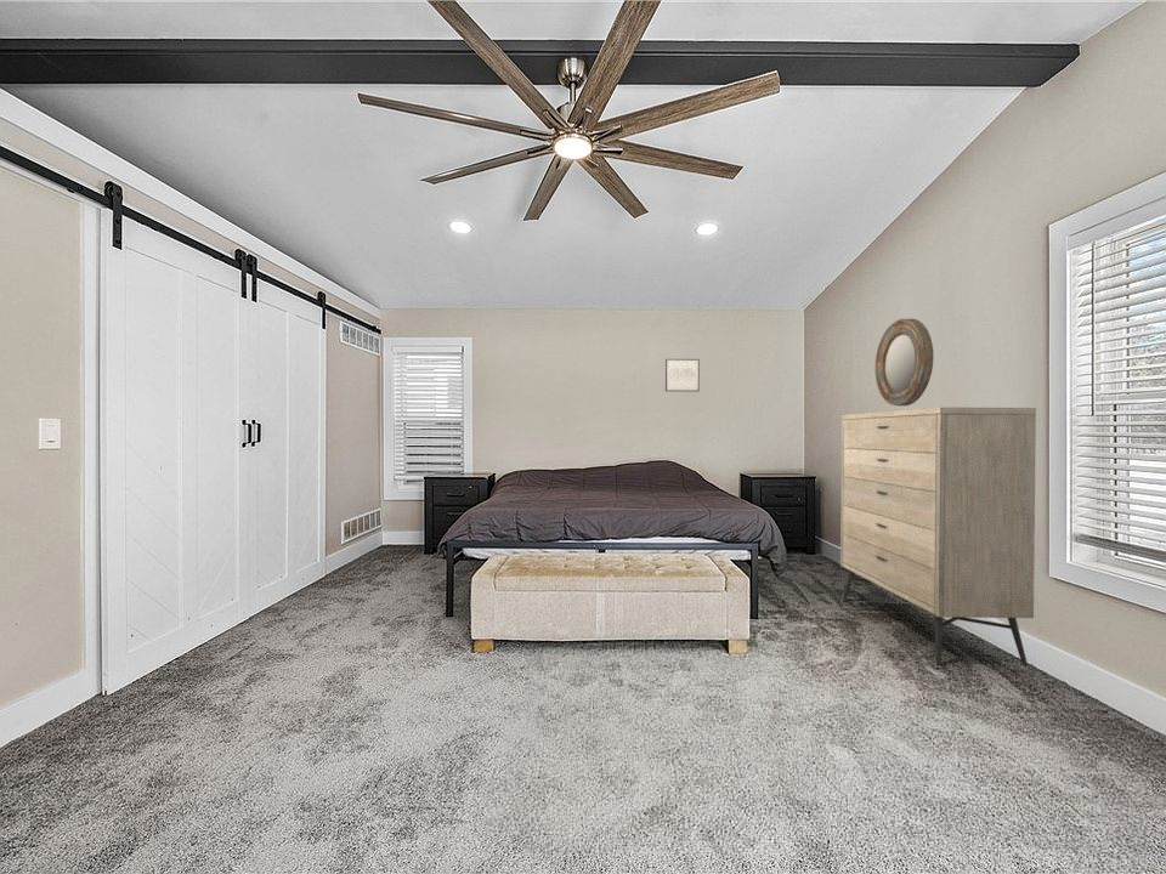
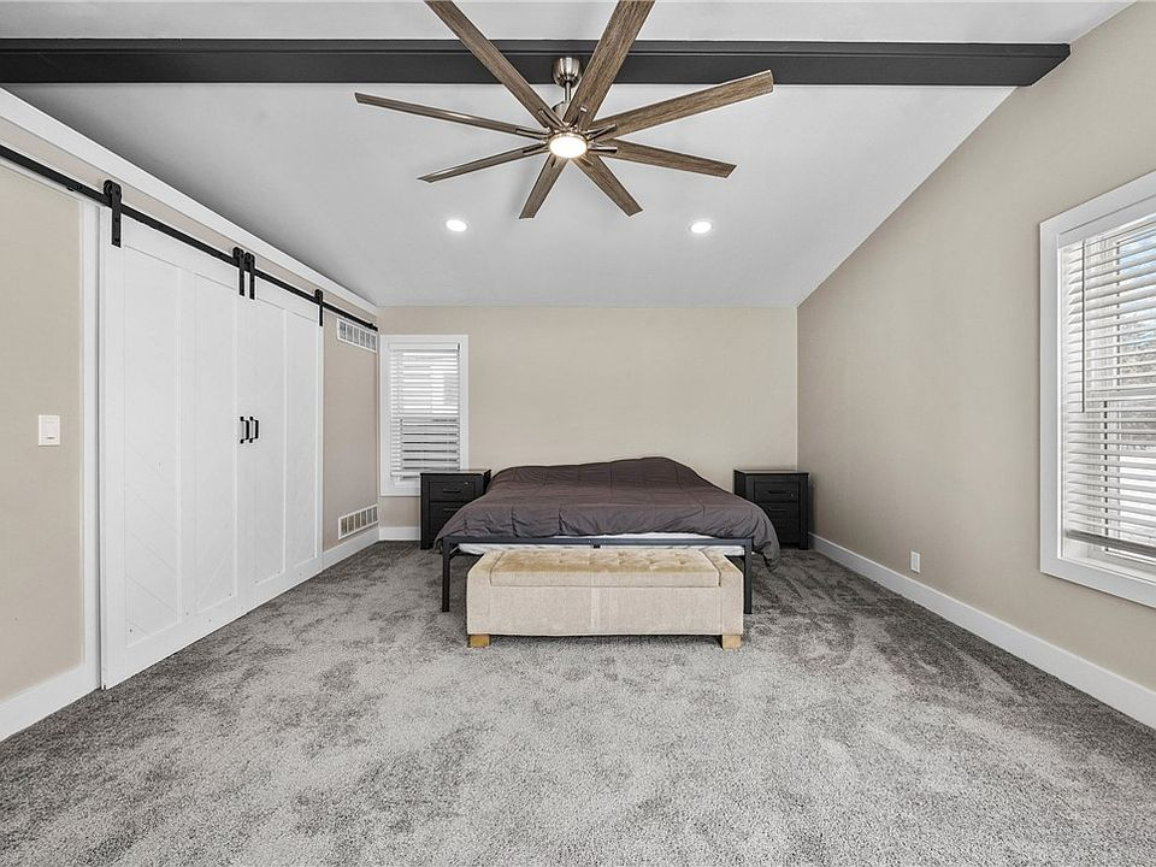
- home mirror [874,318,934,407]
- dresser [839,407,1037,666]
- wall art [664,358,701,393]
